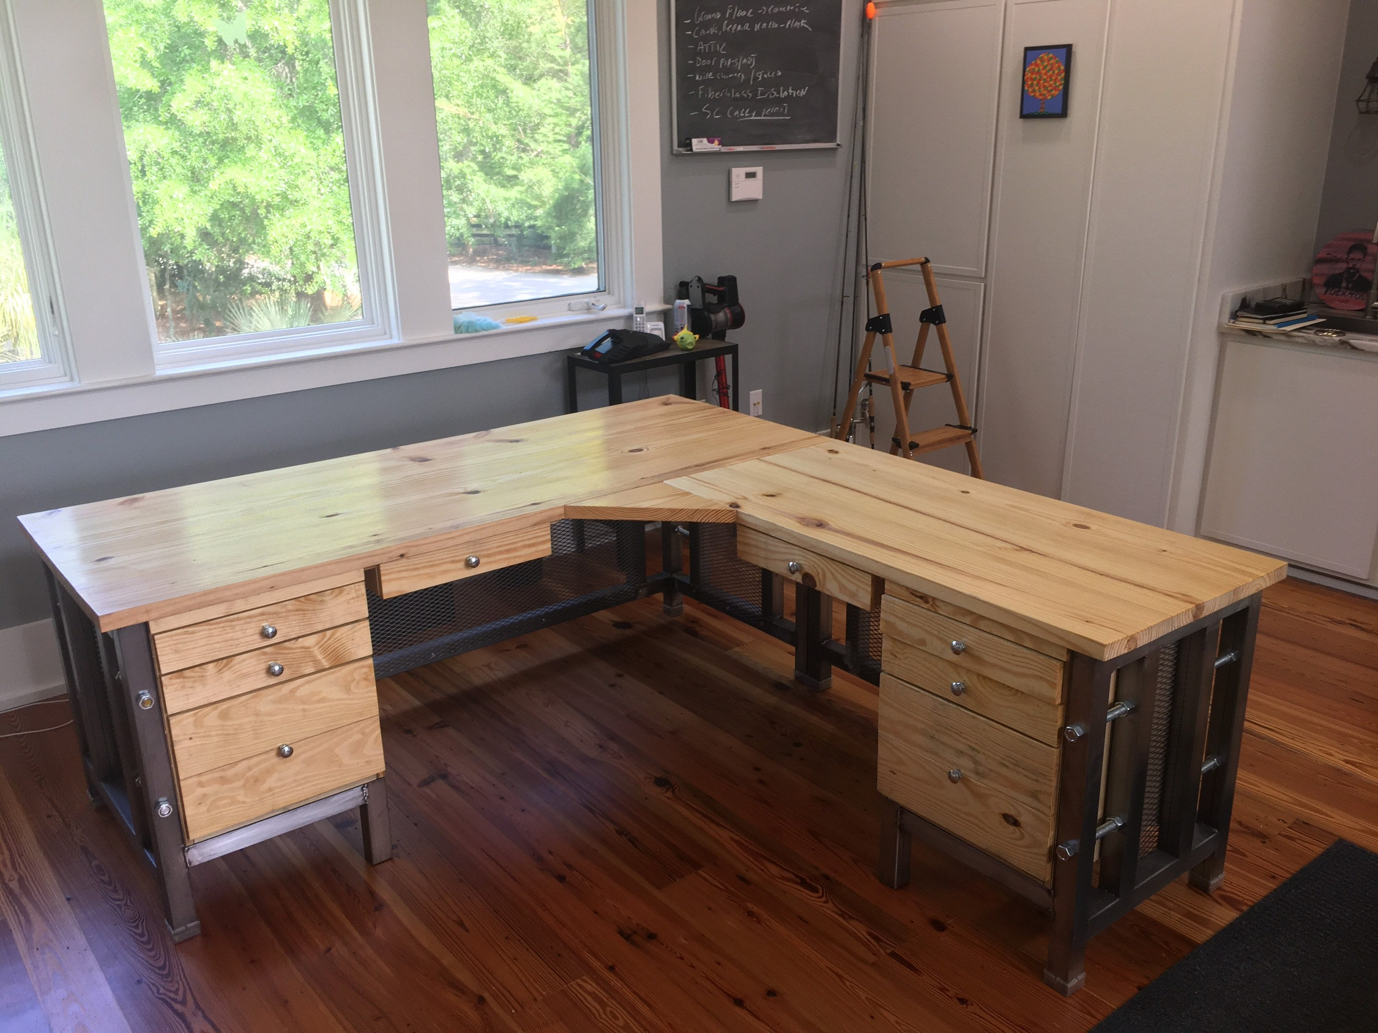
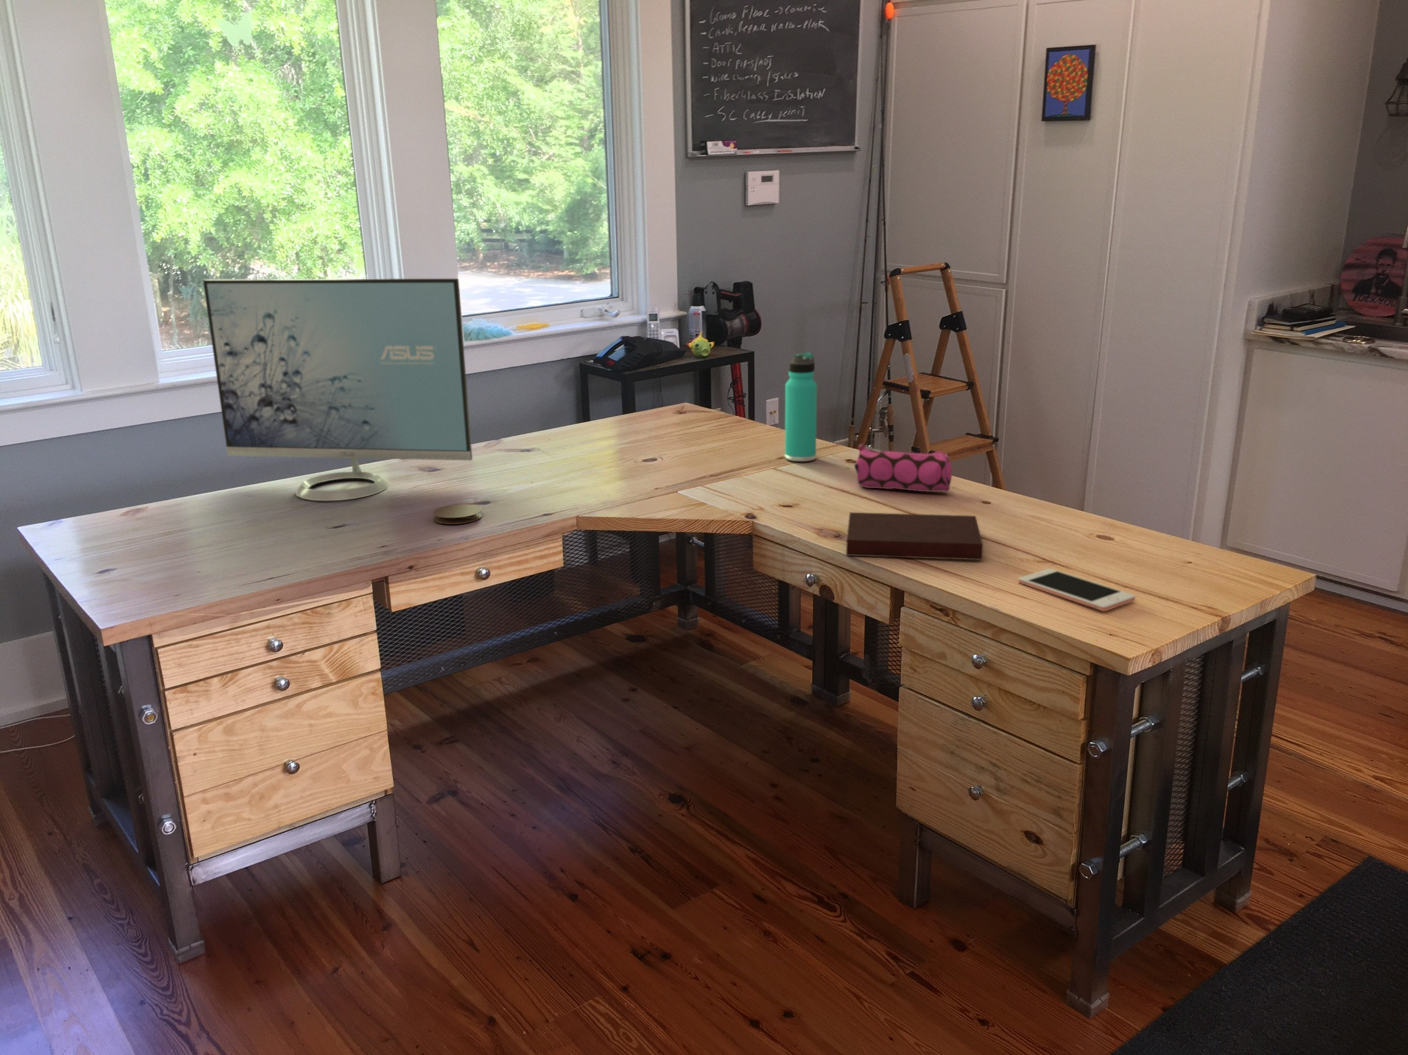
+ cell phone [1018,569,1135,612]
+ coaster [432,504,482,524]
+ notebook [846,512,983,561]
+ pencil case [854,443,952,492]
+ monitor [202,278,472,501]
+ thermos bottle [784,351,817,462]
